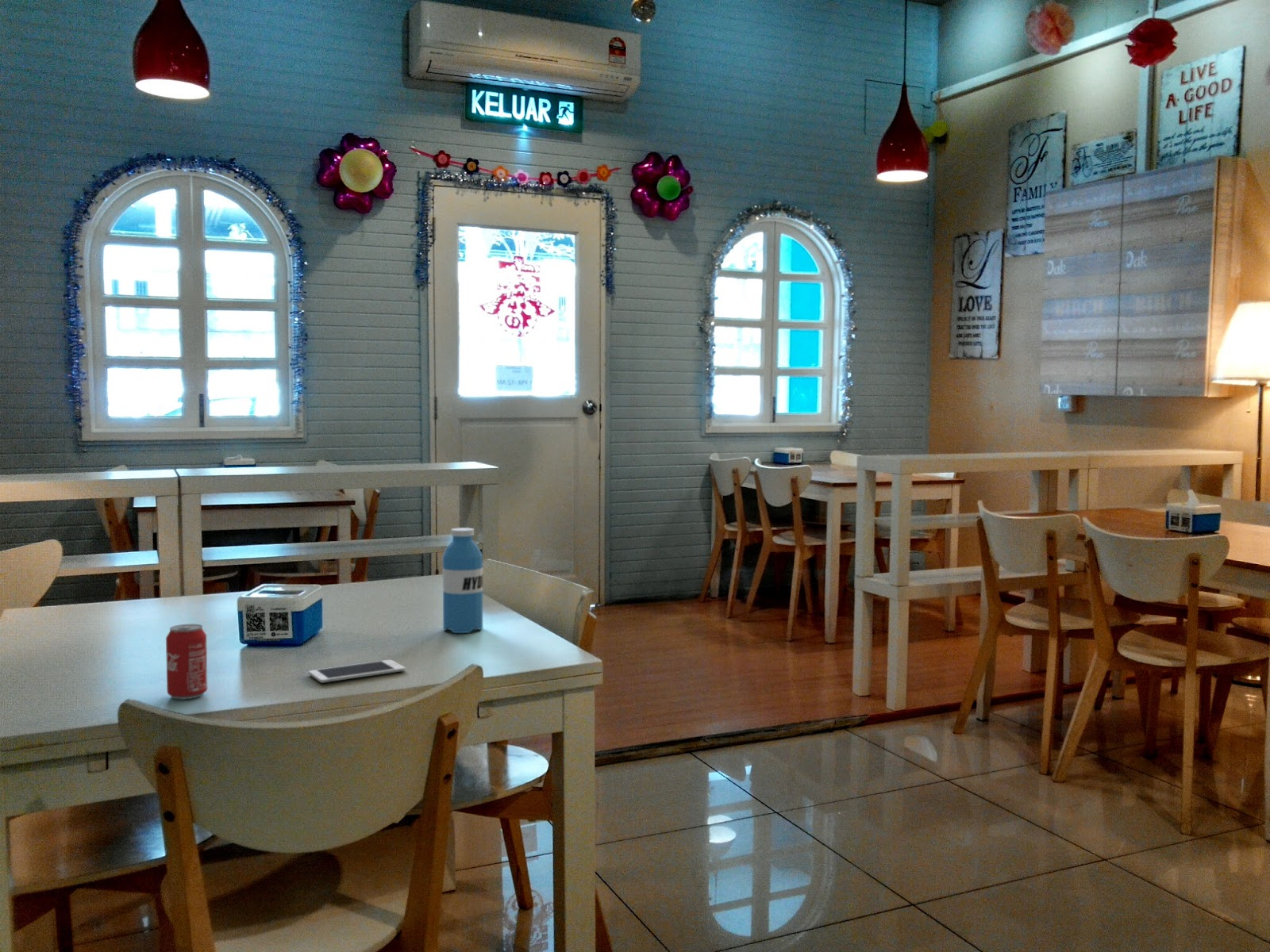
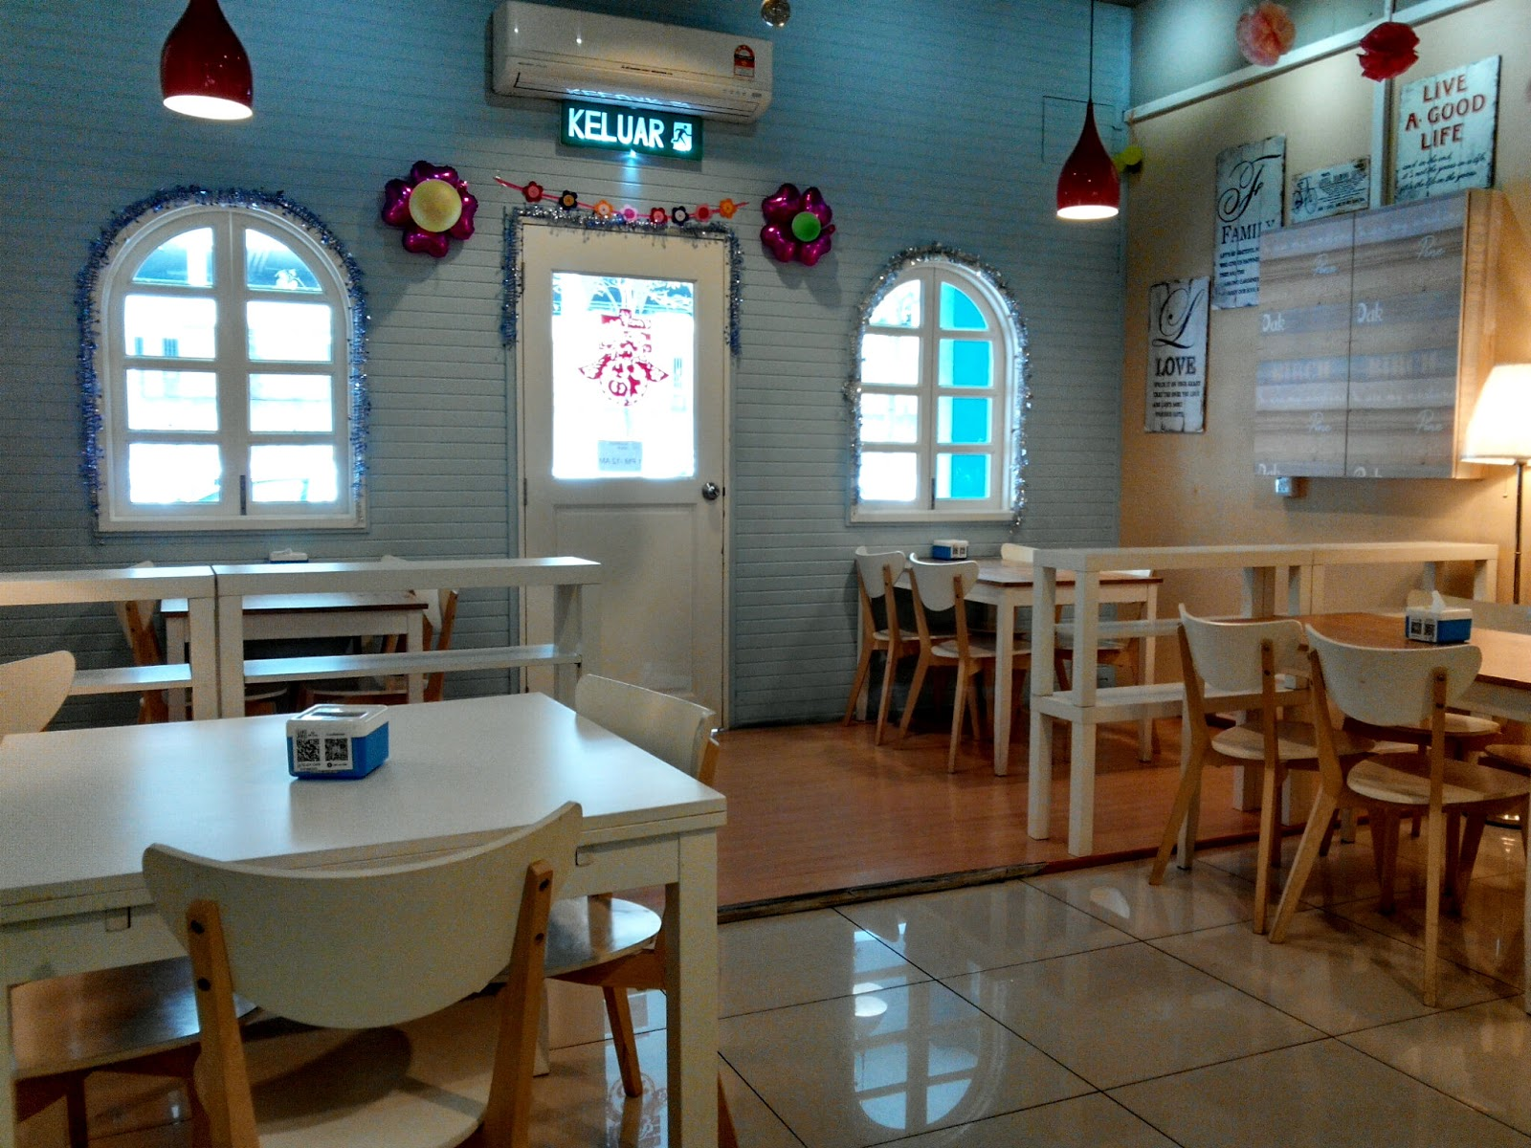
- water bottle [442,527,483,634]
- beverage can [165,624,208,700]
- cell phone [308,659,406,684]
